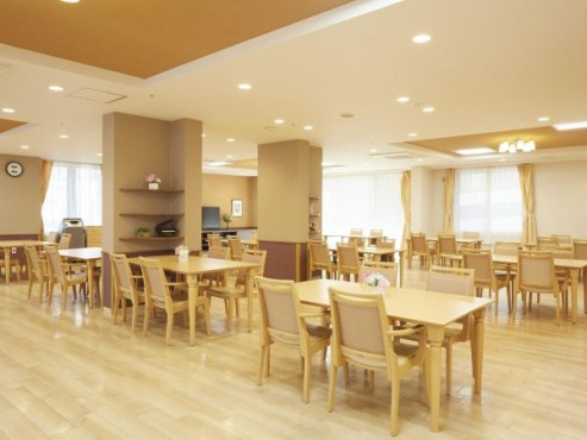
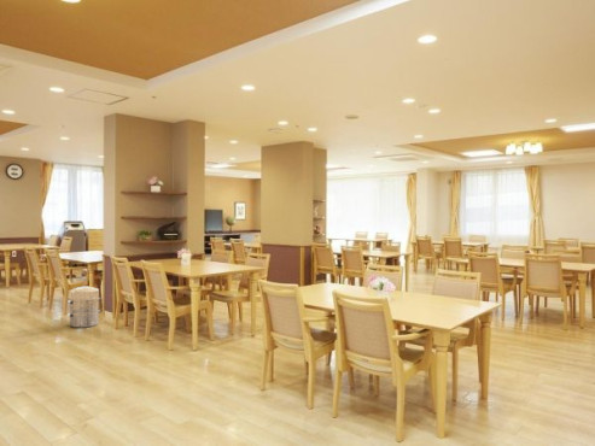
+ waste bin [66,283,101,329]
